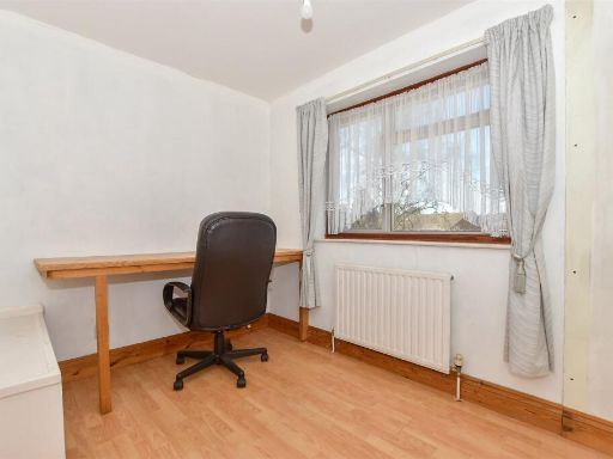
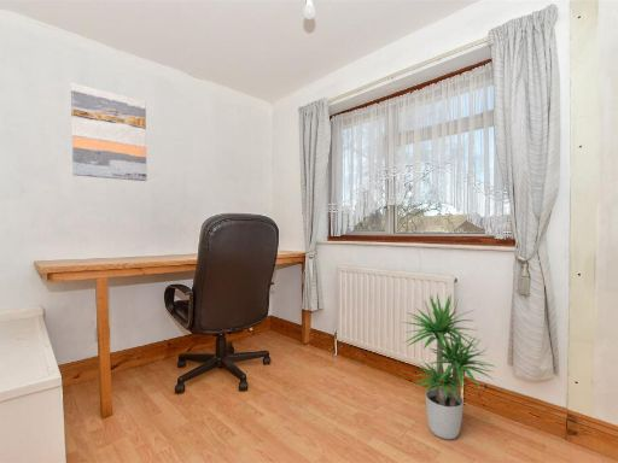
+ wall art [70,82,148,182]
+ potted plant [402,292,495,440]
